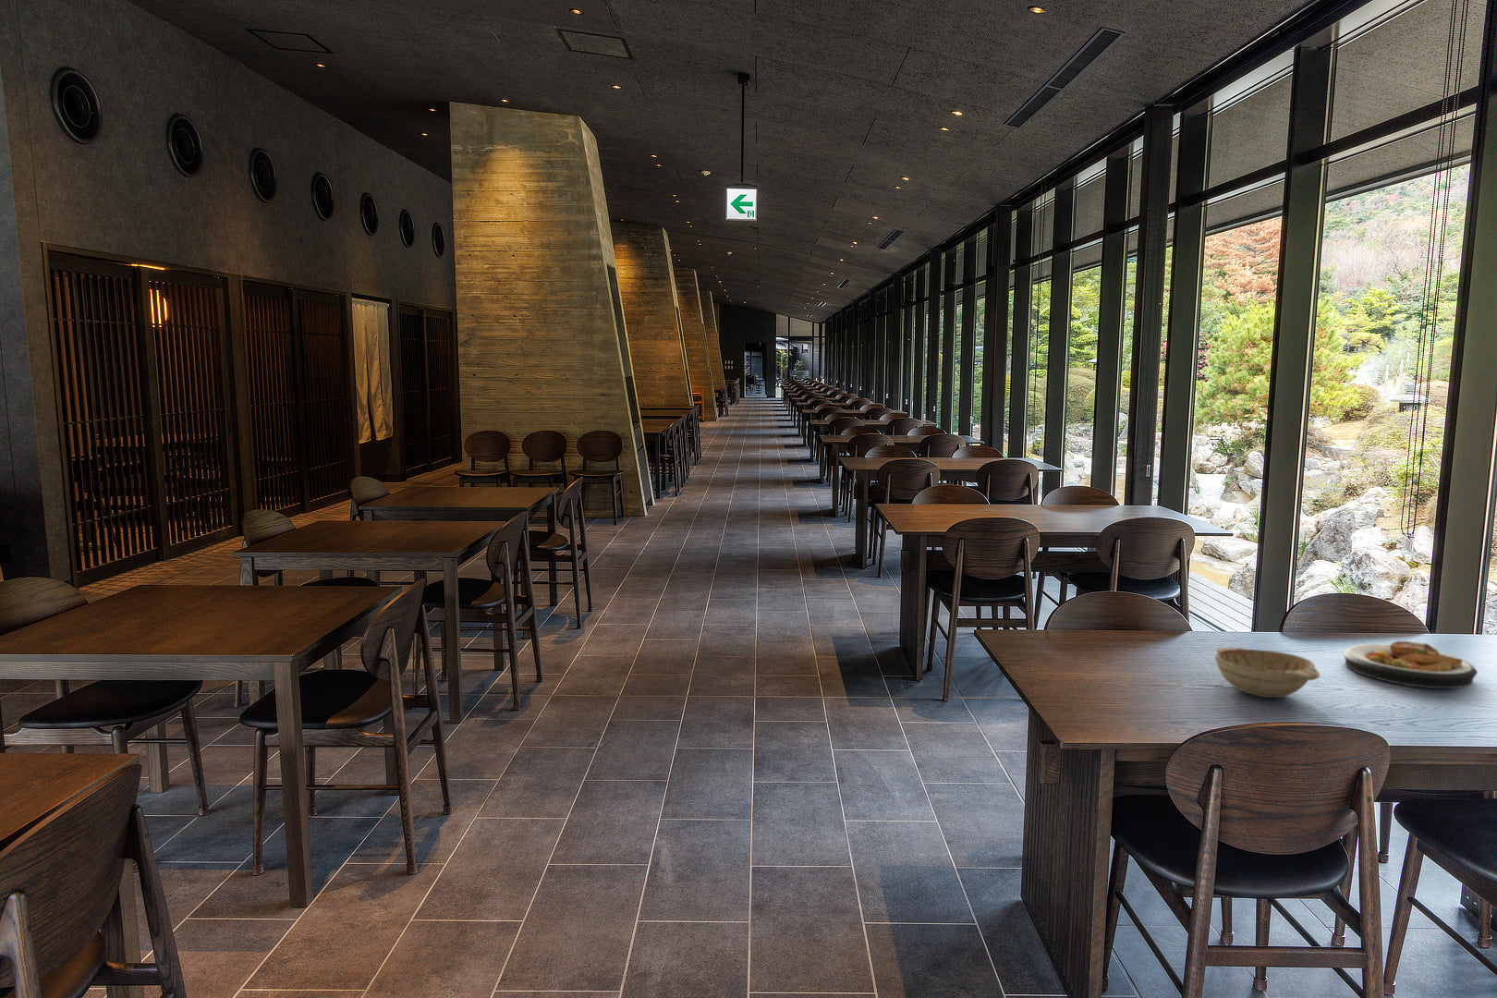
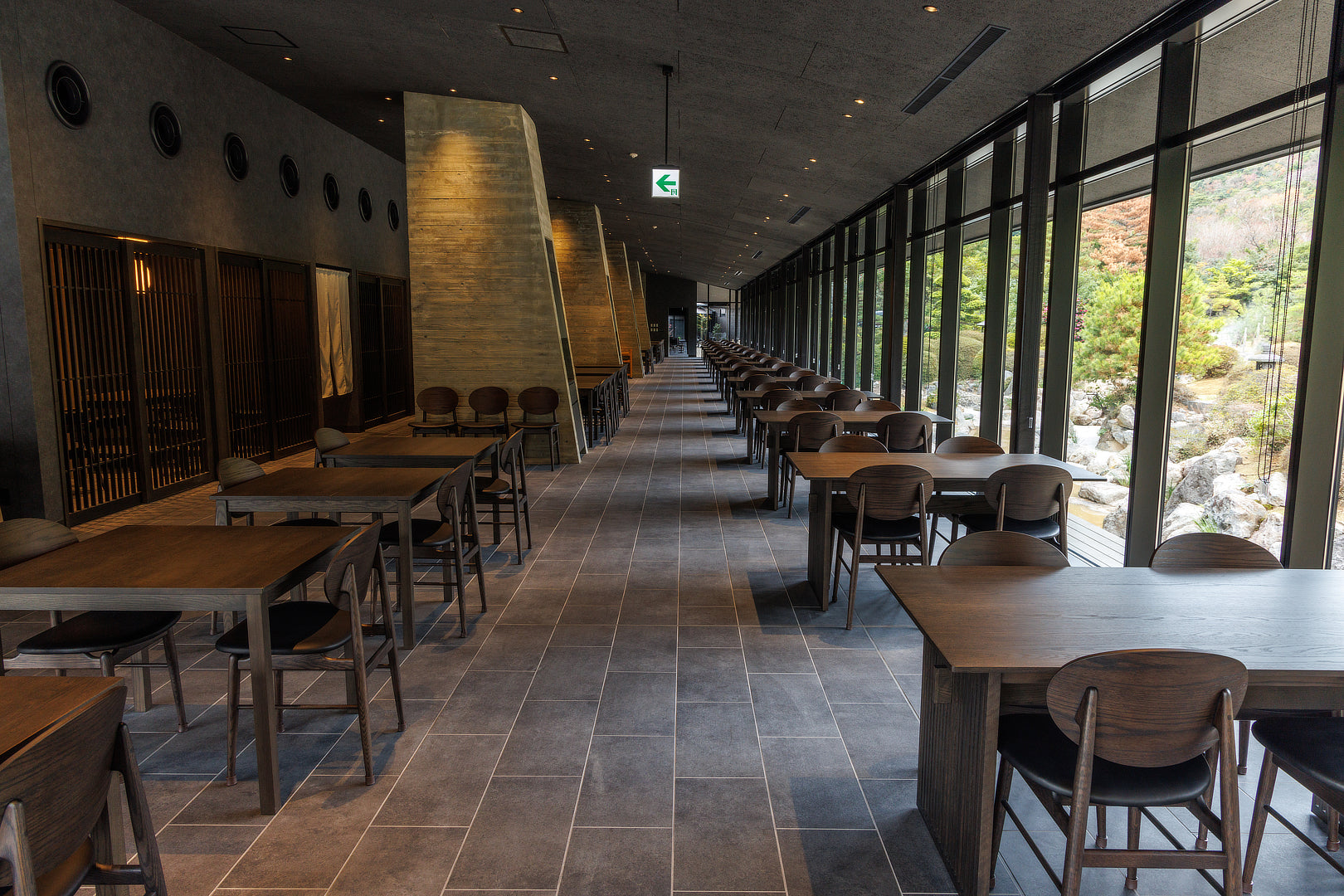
- plate [1342,640,1478,689]
- decorative bowl [1214,647,1321,698]
